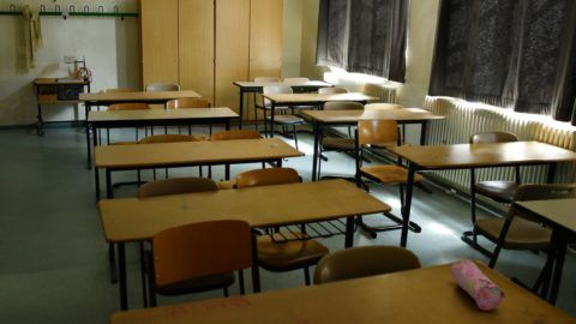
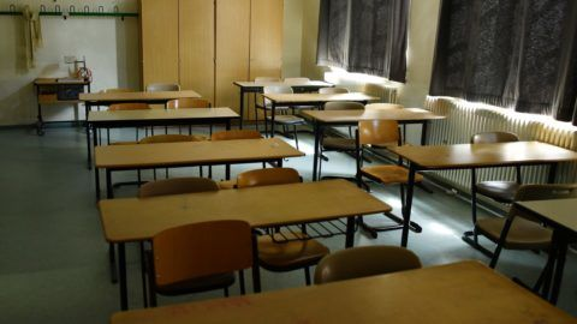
- pencil case [450,258,506,312]
